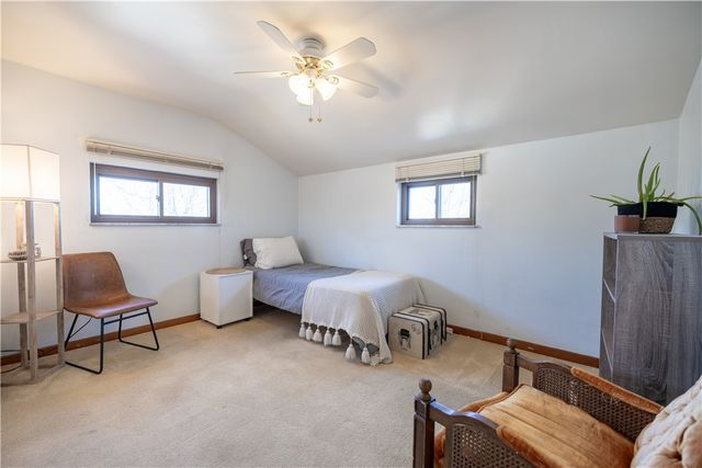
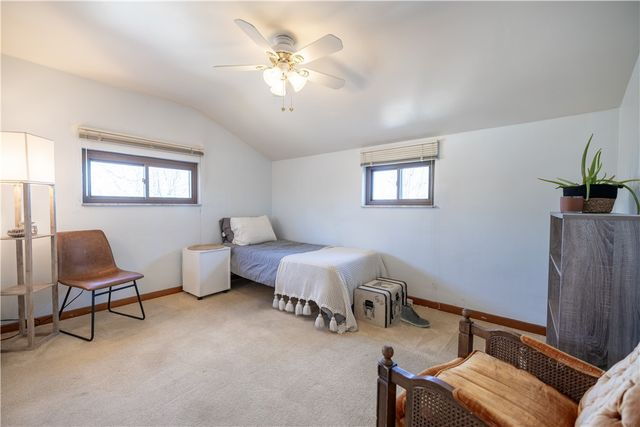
+ sneaker [400,304,431,328]
